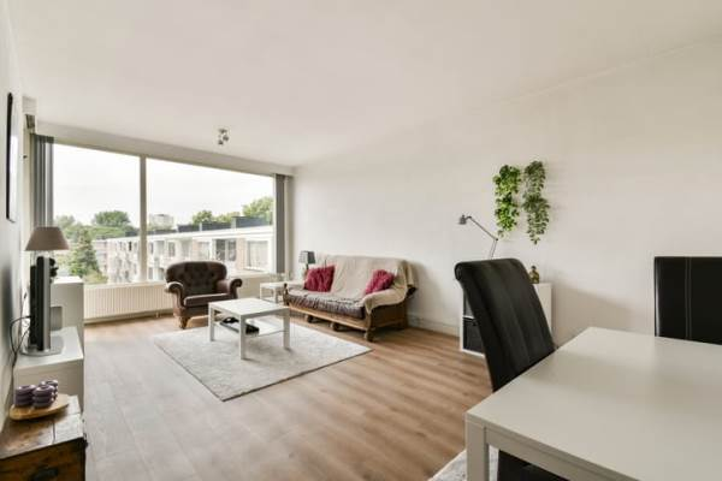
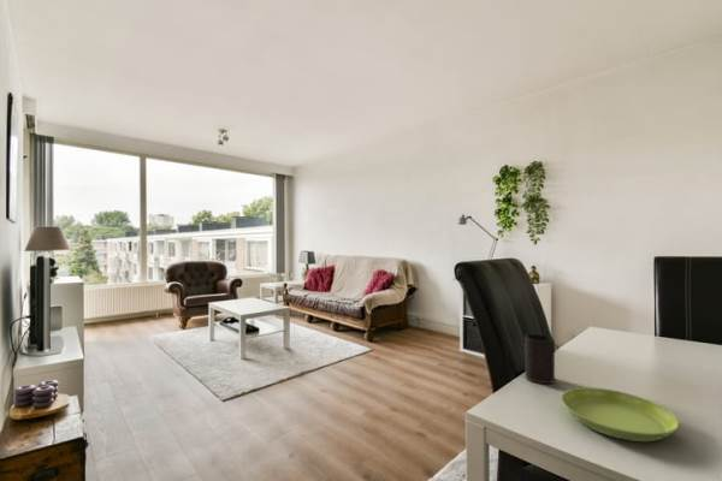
+ cup [523,333,556,385]
+ saucer [560,386,680,443]
